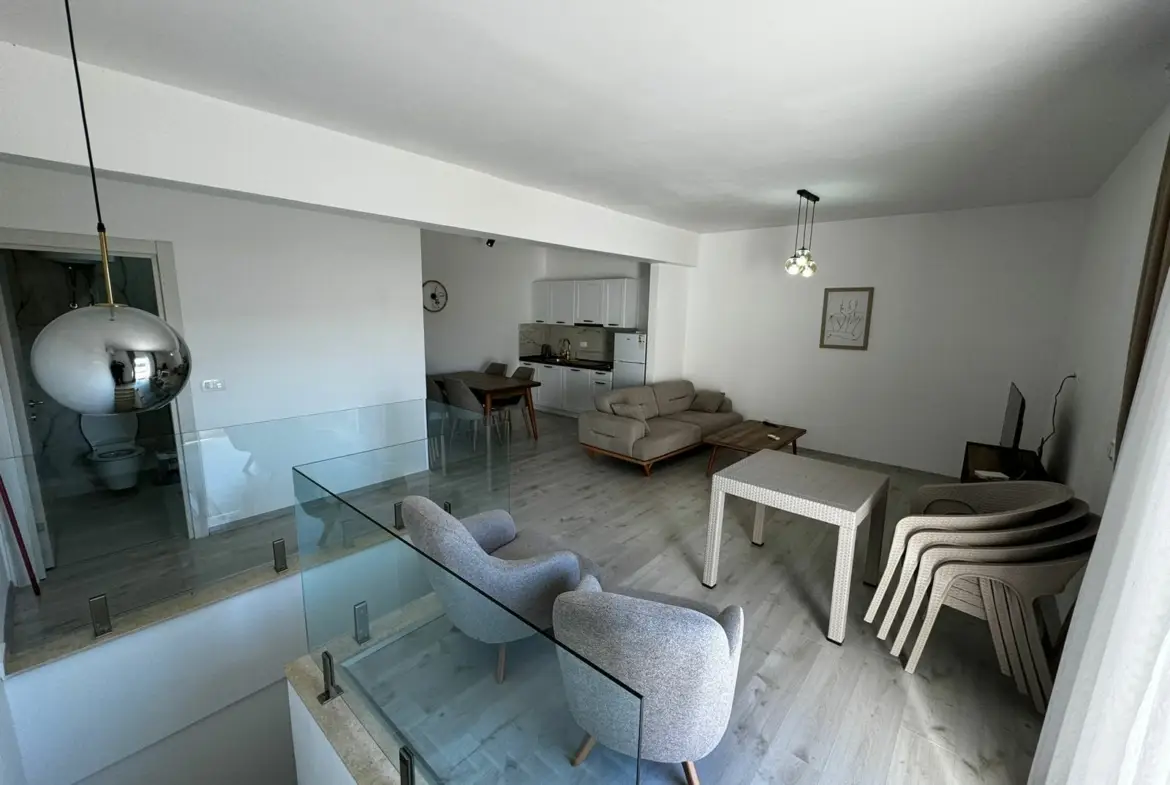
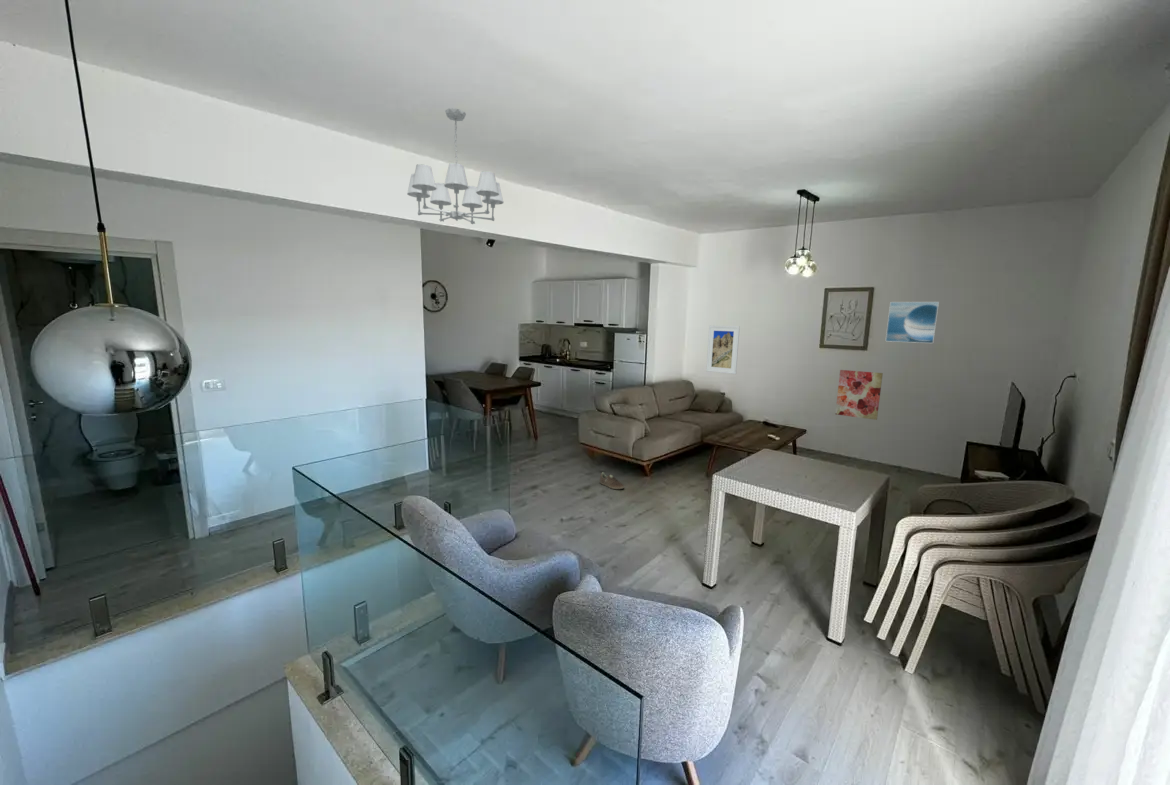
+ chandelier [406,107,504,225]
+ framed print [885,301,940,344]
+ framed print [705,324,741,375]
+ sneaker [599,471,625,490]
+ wall art [834,369,884,421]
